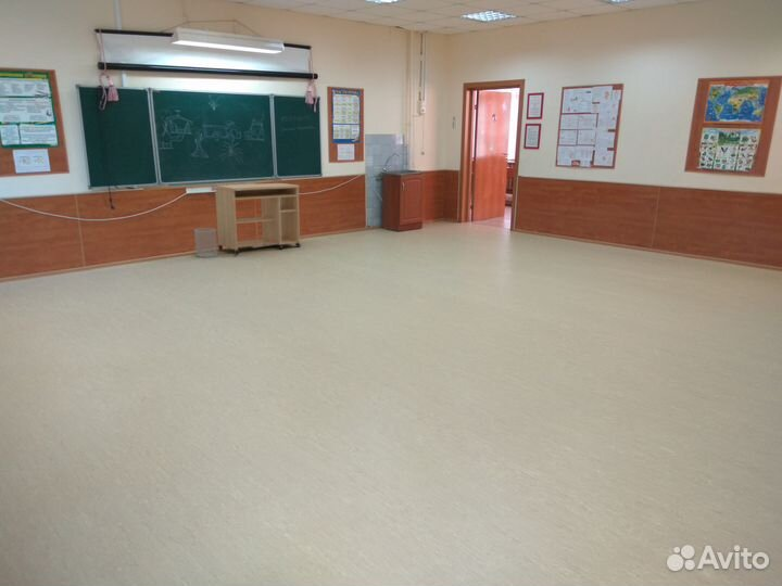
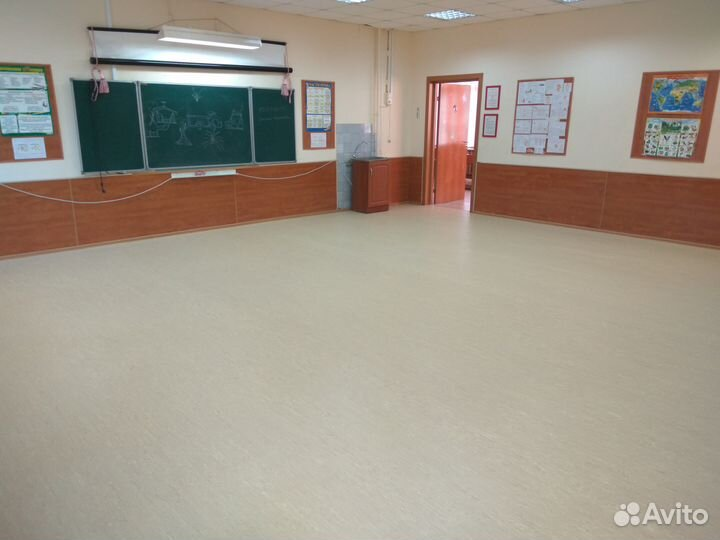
- wastebasket [193,227,219,258]
- desk [214,182,302,256]
